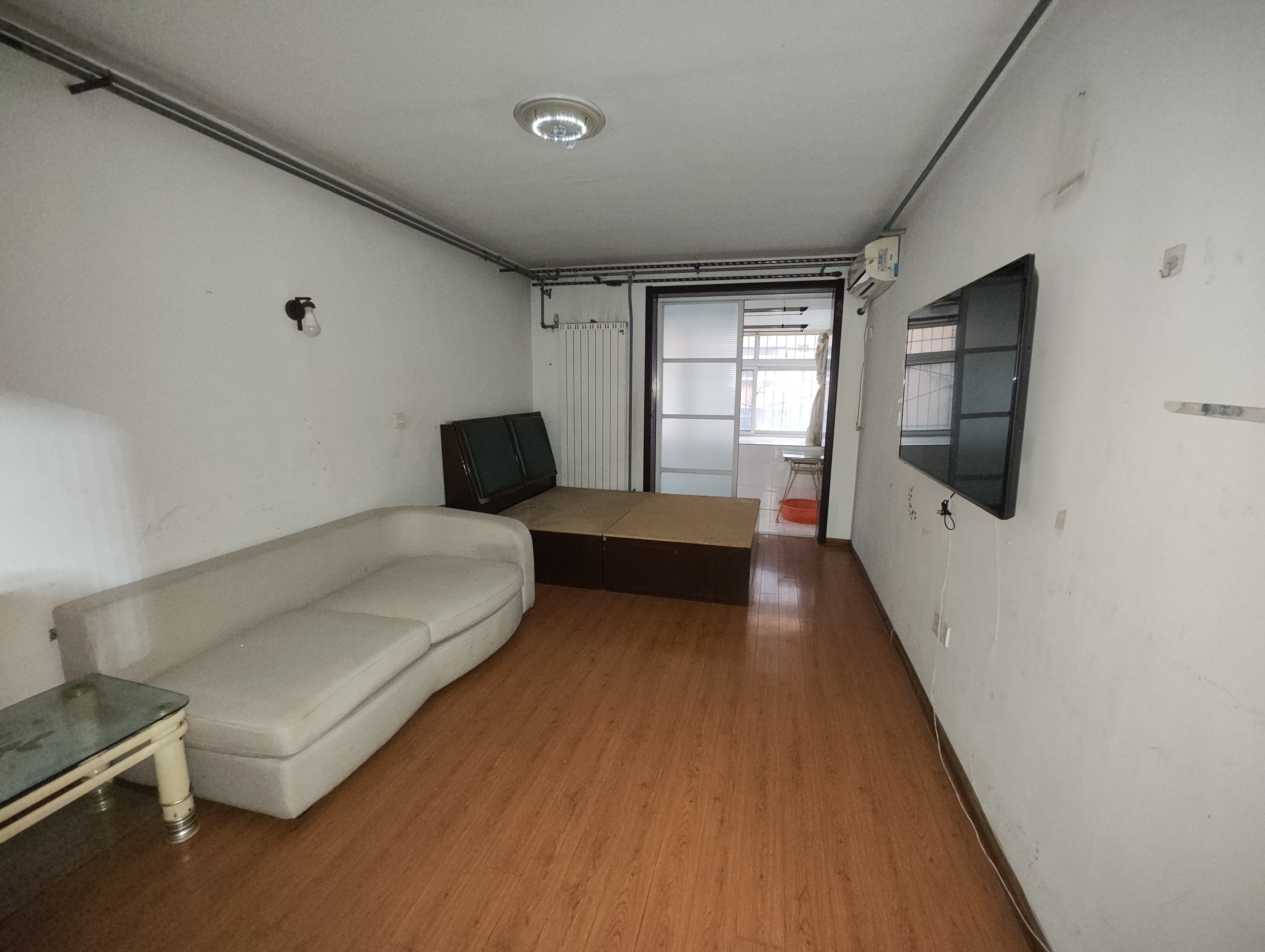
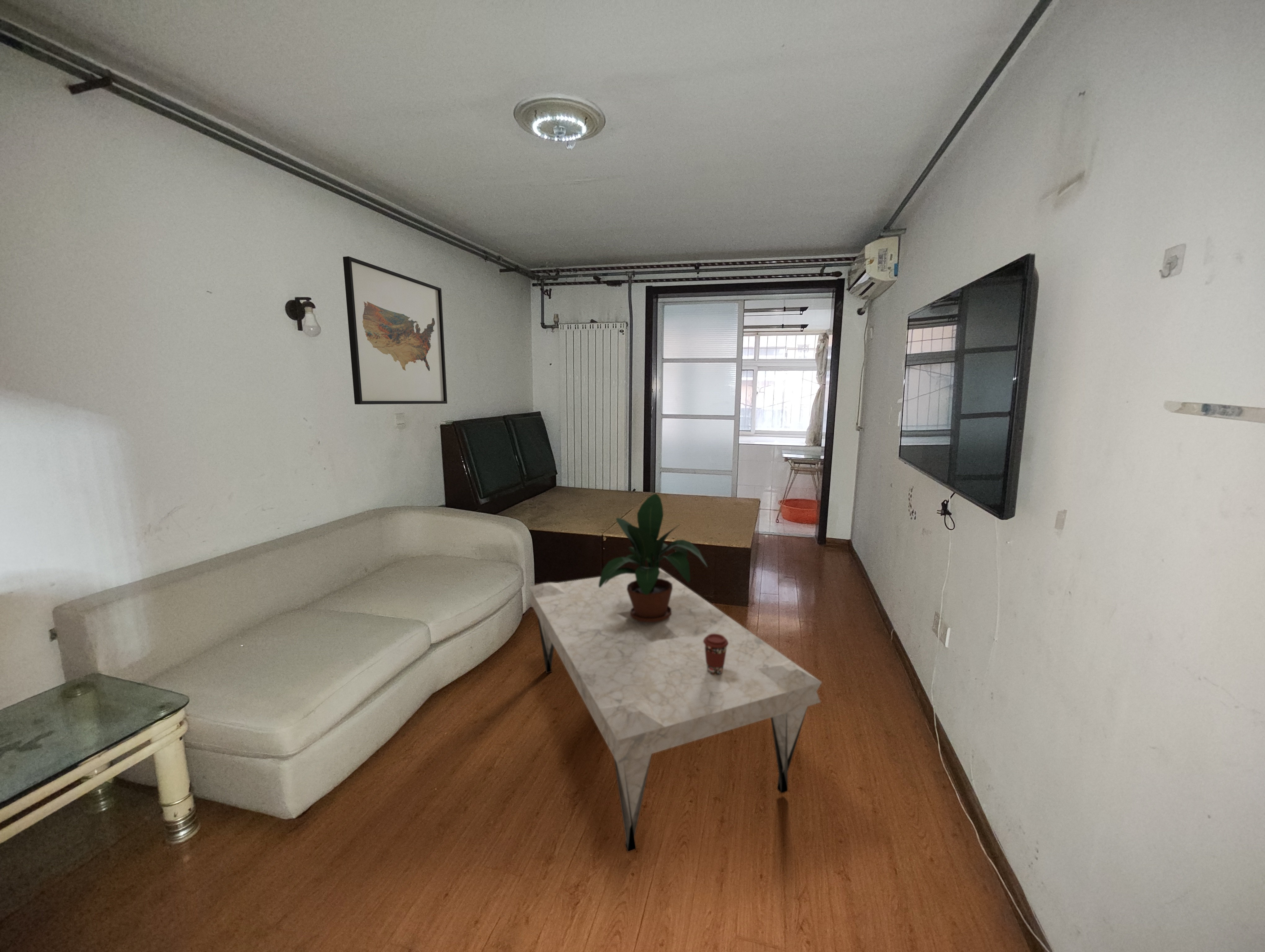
+ potted plant [599,494,708,622]
+ coffee cup [704,634,728,675]
+ wall art [343,256,448,405]
+ coffee table [529,568,822,853]
